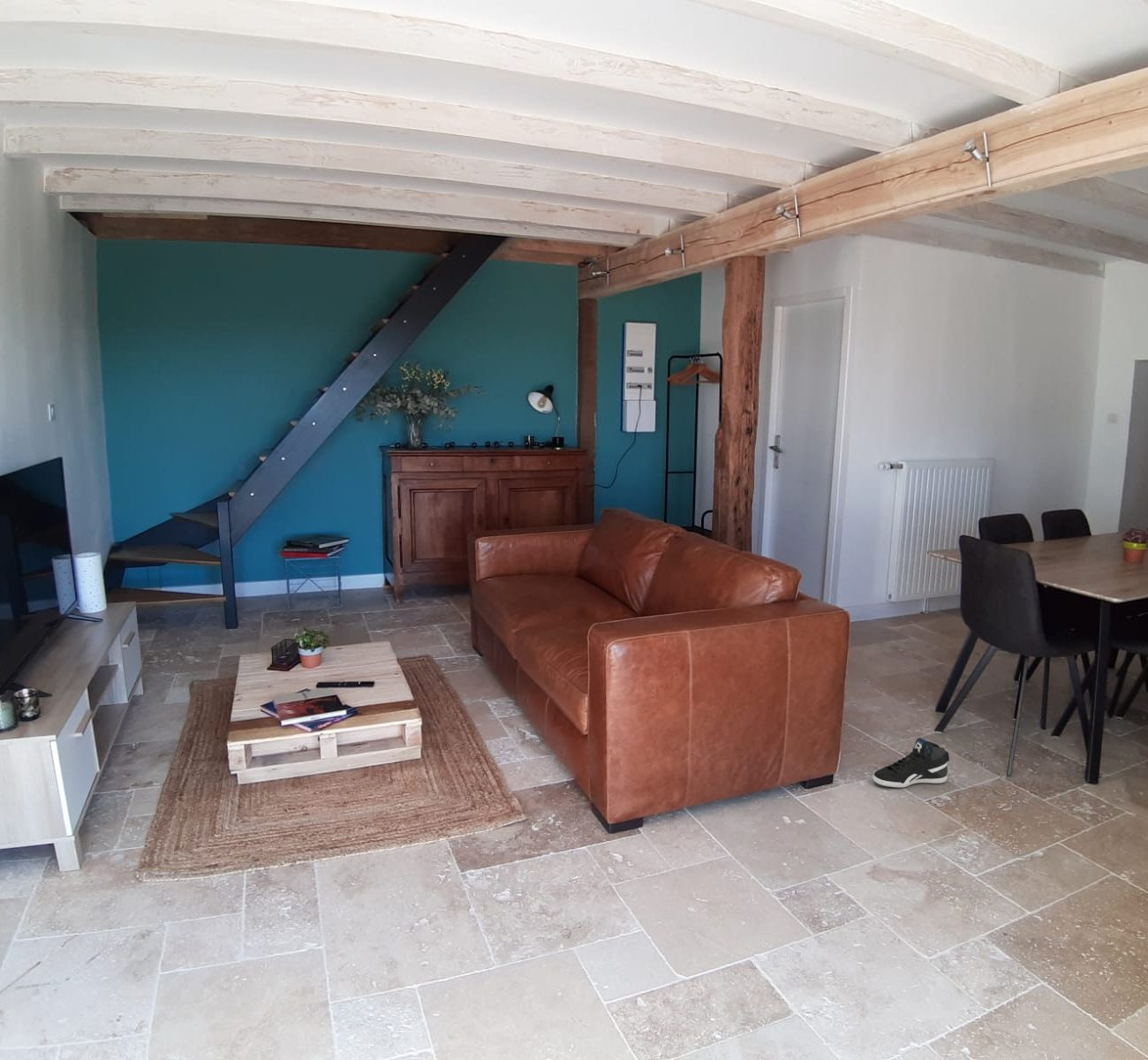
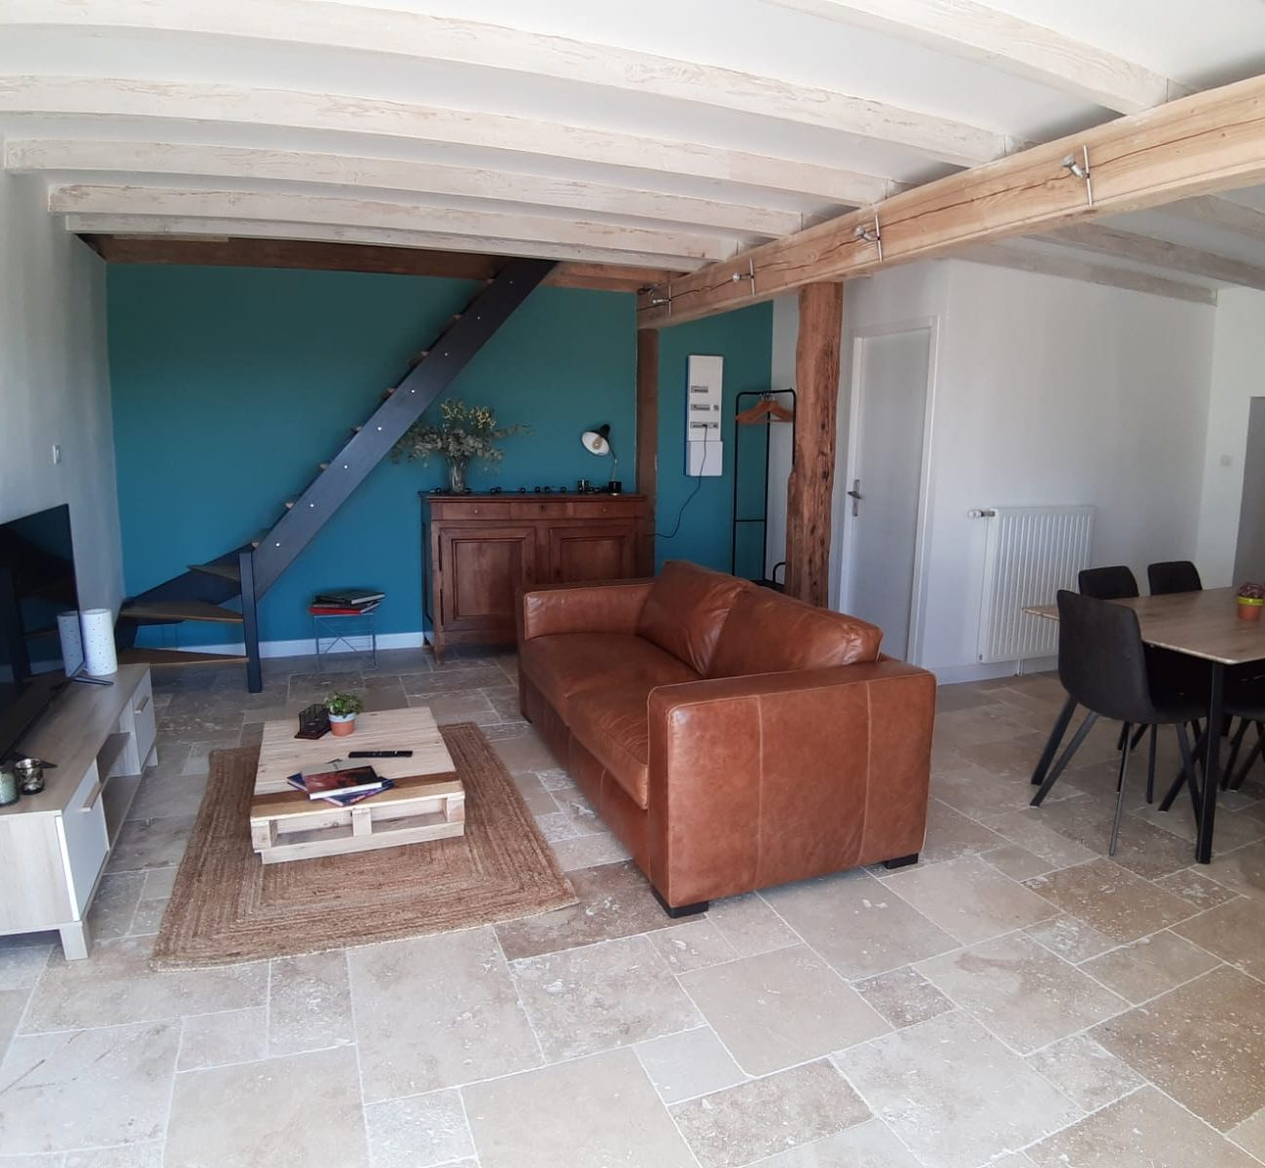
- sneaker [872,737,950,788]
